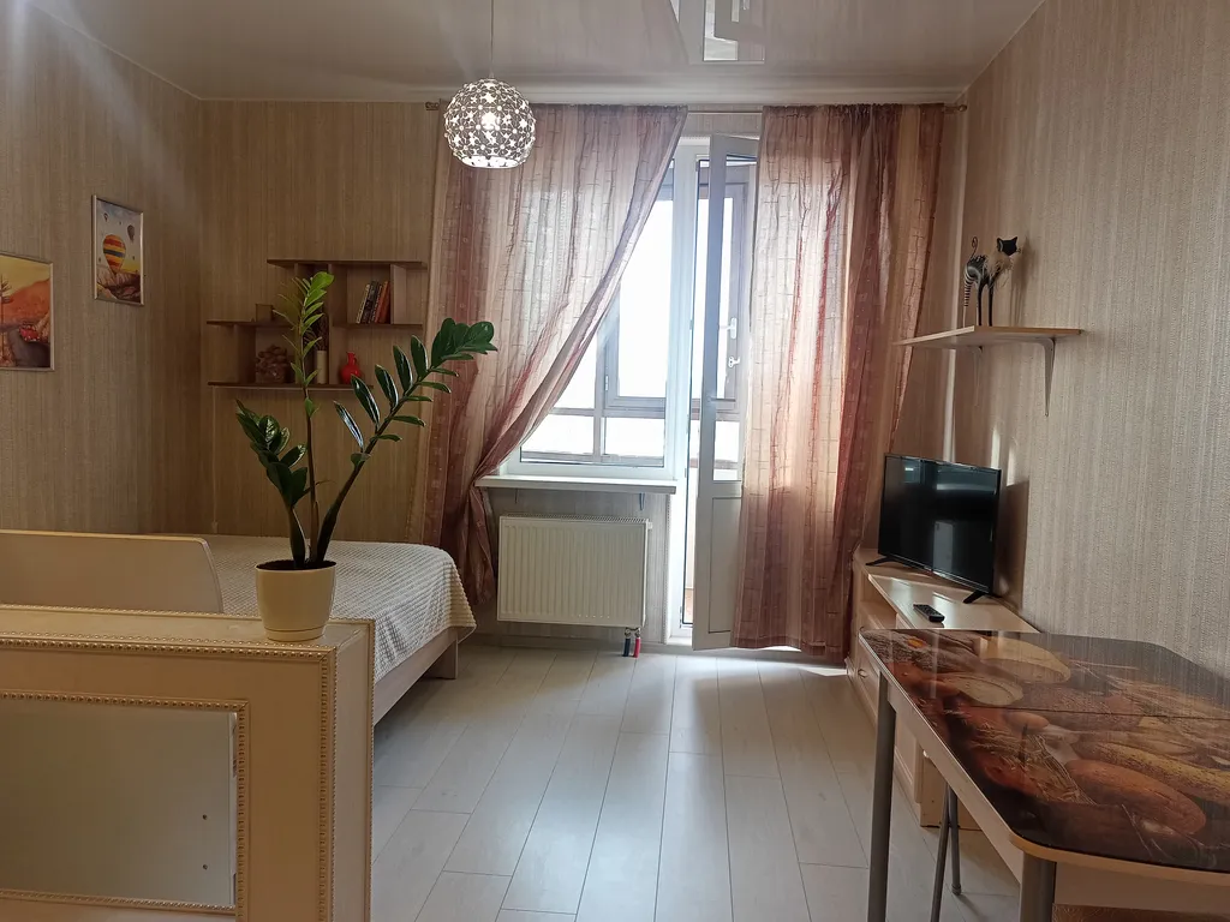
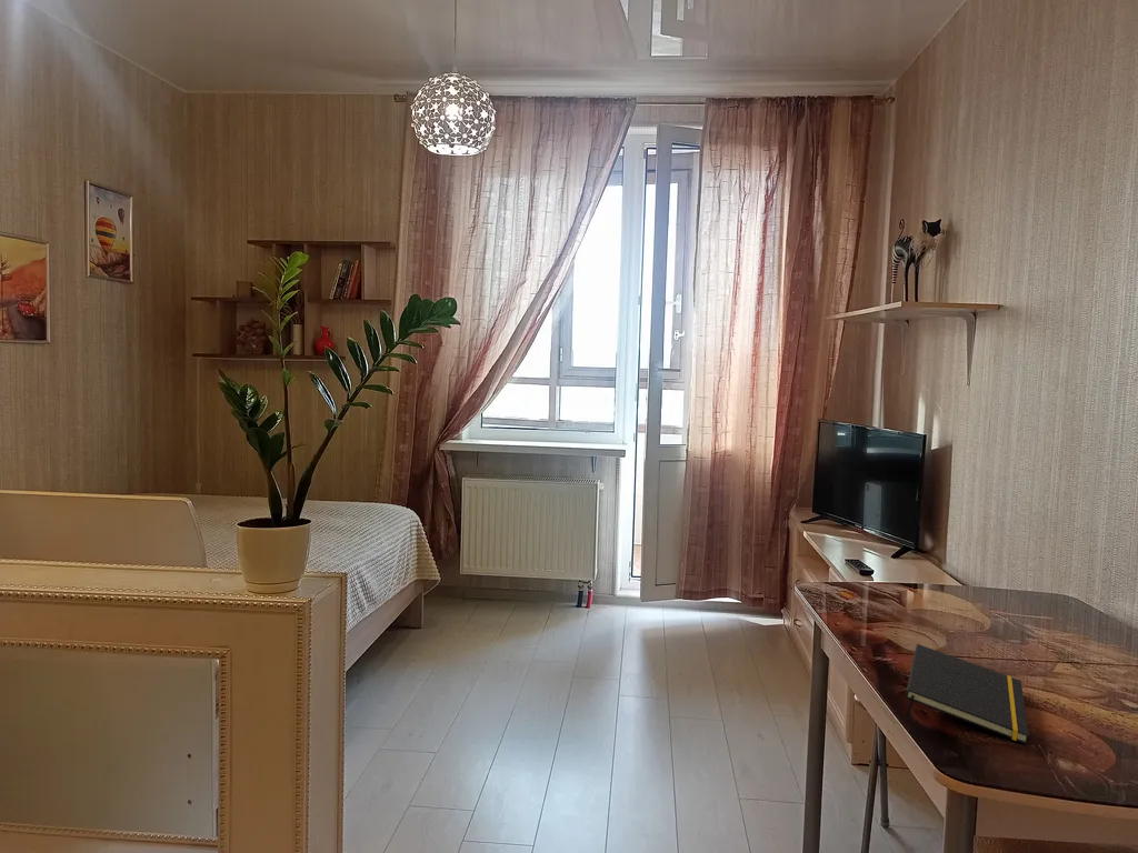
+ notepad [905,643,1030,745]
